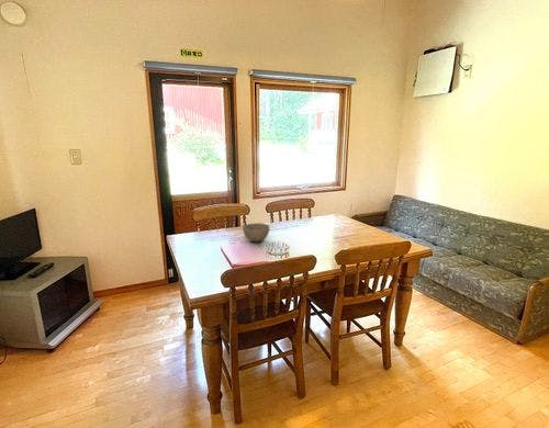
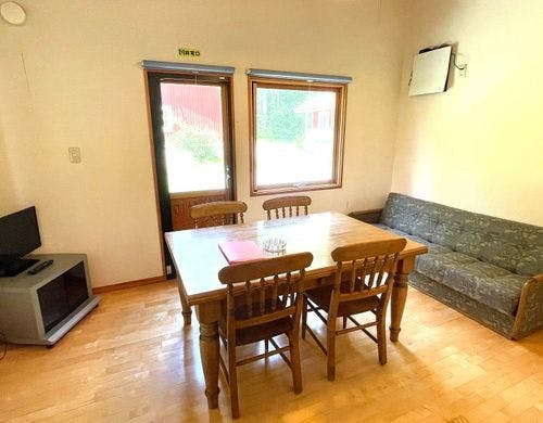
- bowl [242,222,271,243]
